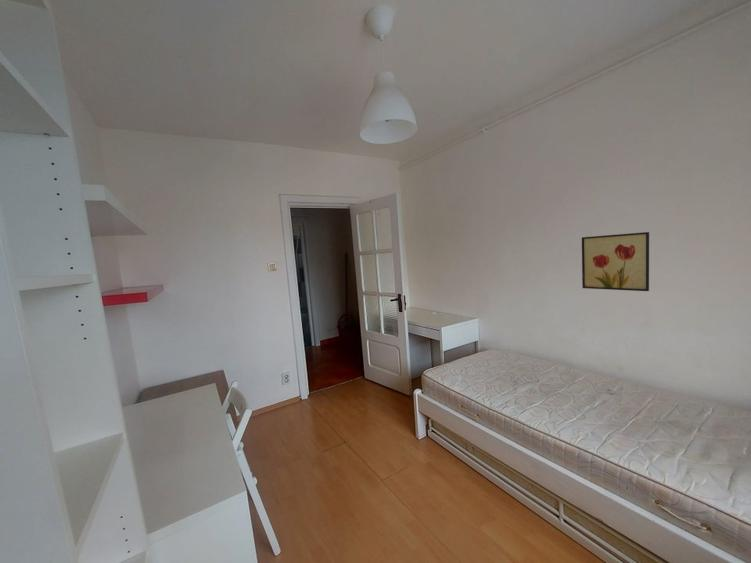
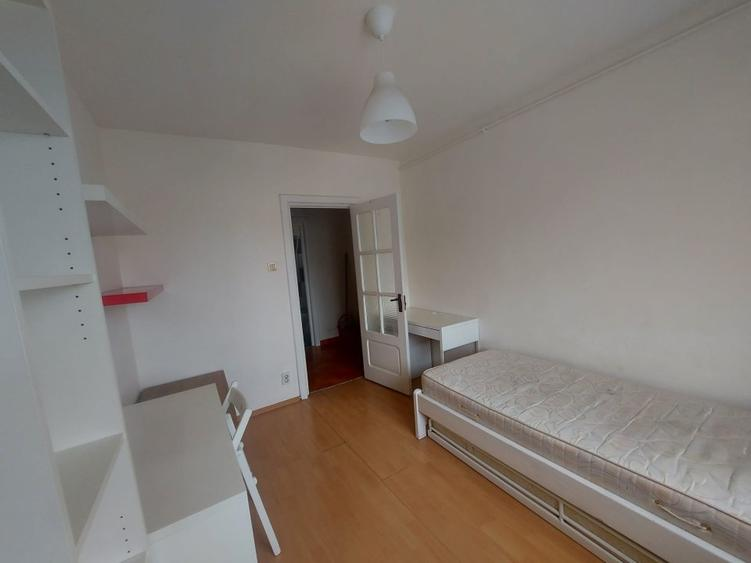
- wall art [581,231,650,292]
